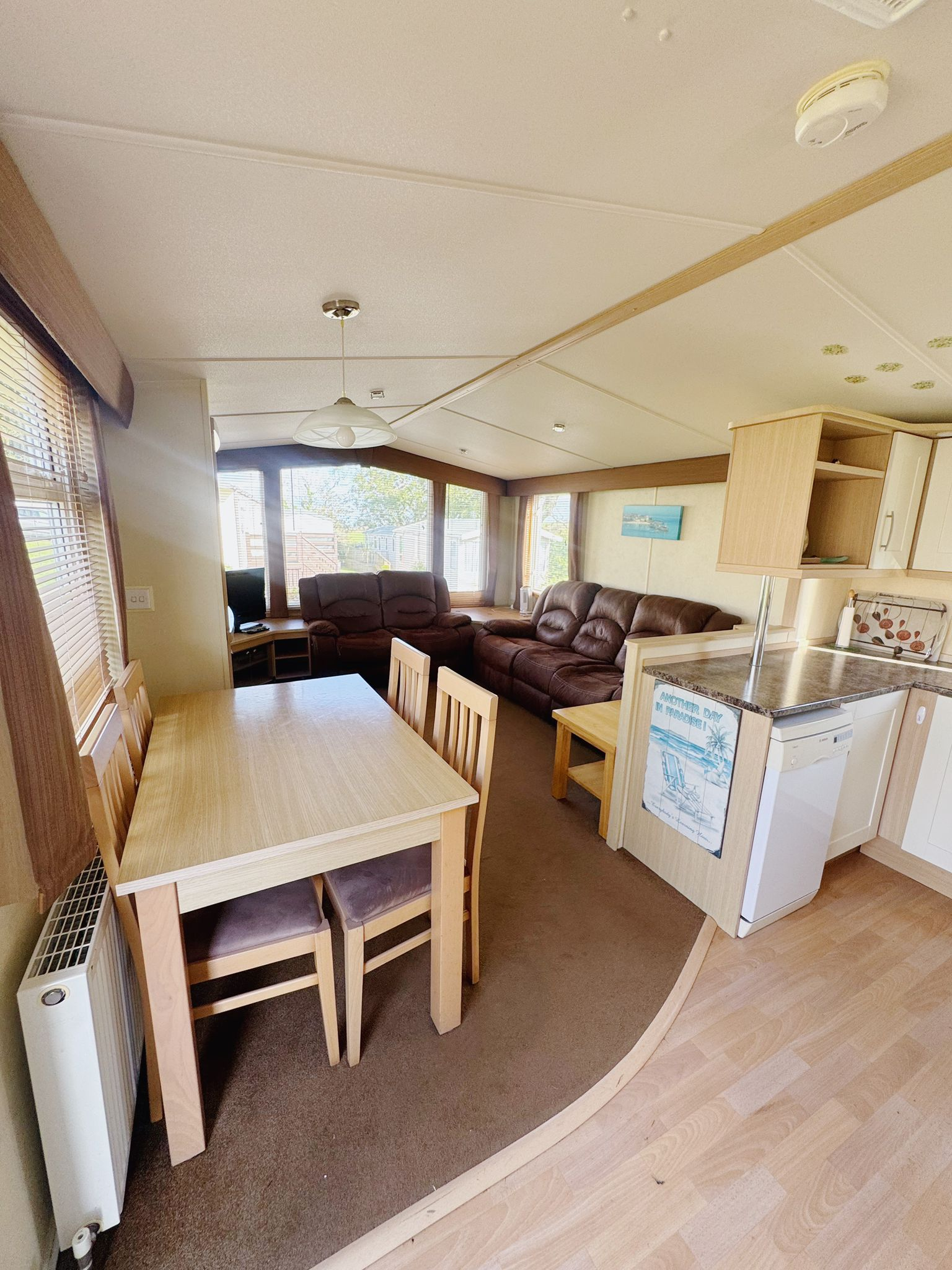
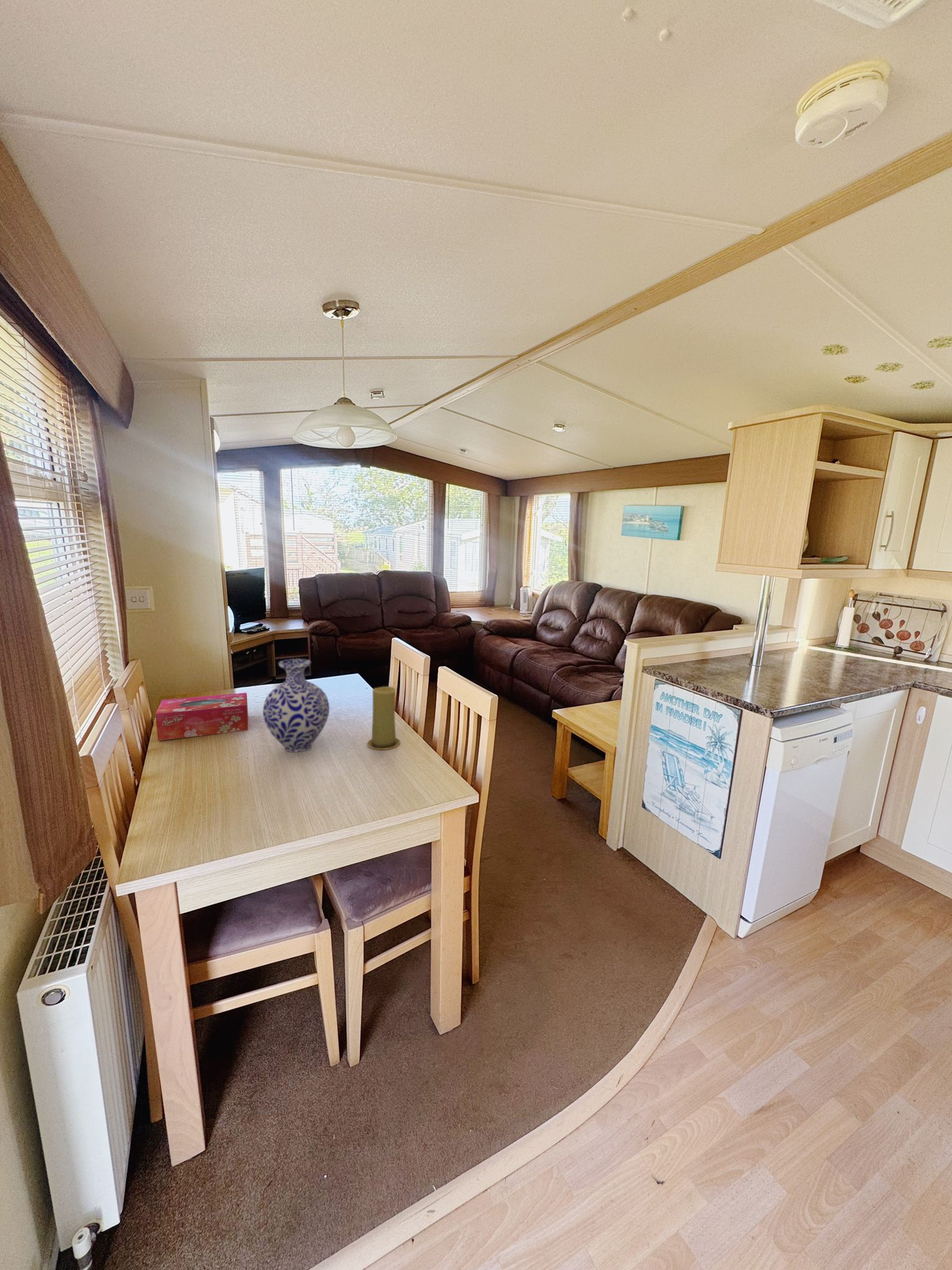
+ candle [366,686,400,750]
+ vase [262,658,330,753]
+ tissue box [155,692,249,741]
